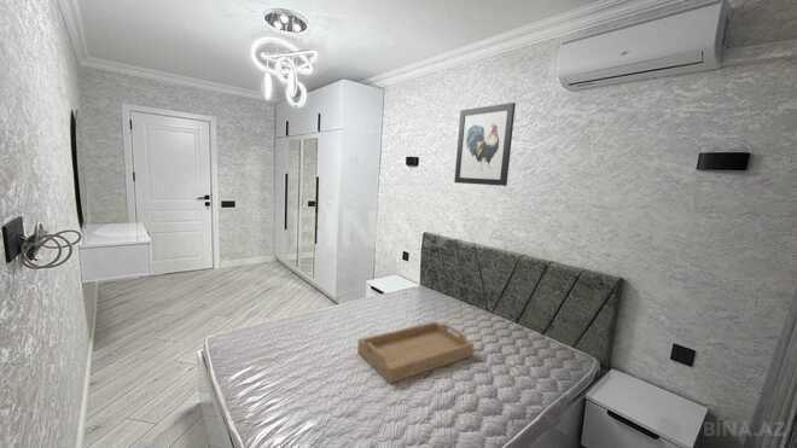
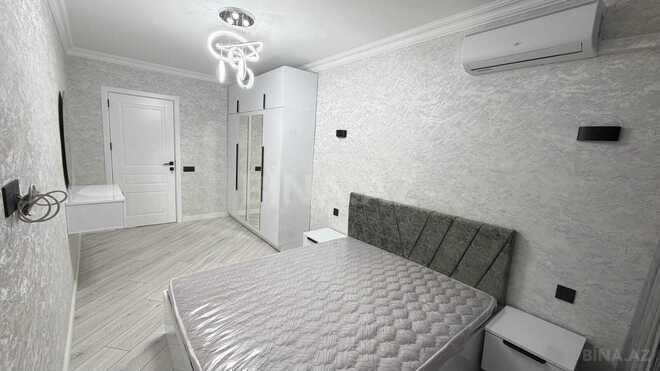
- serving tray [356,320,476,384]
- wall art [453,101,517,187]
